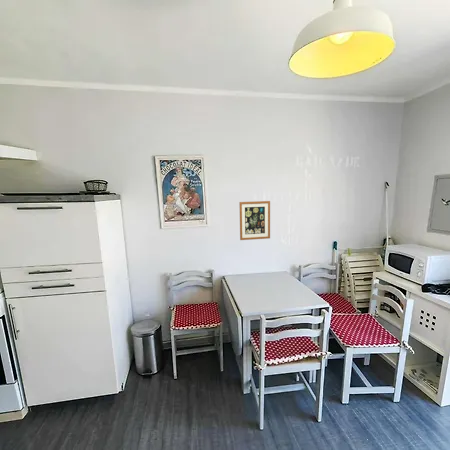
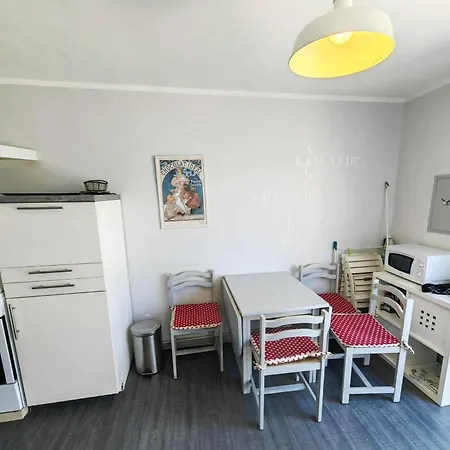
- wall art [238,200,271,241]
